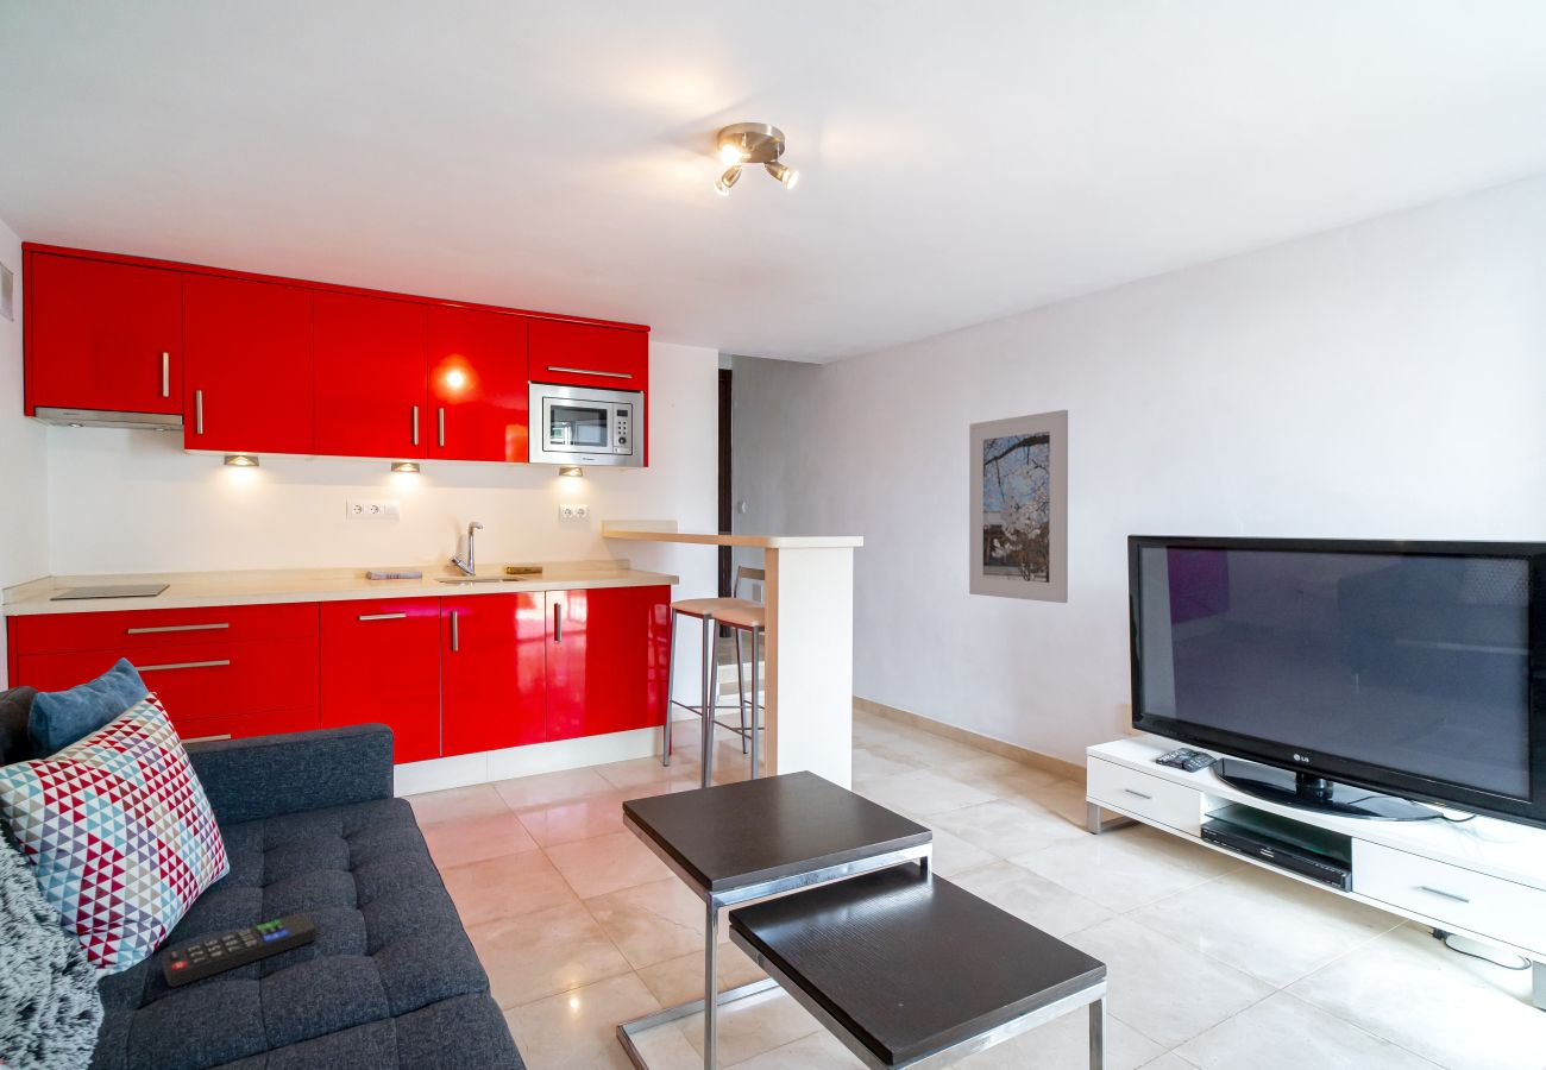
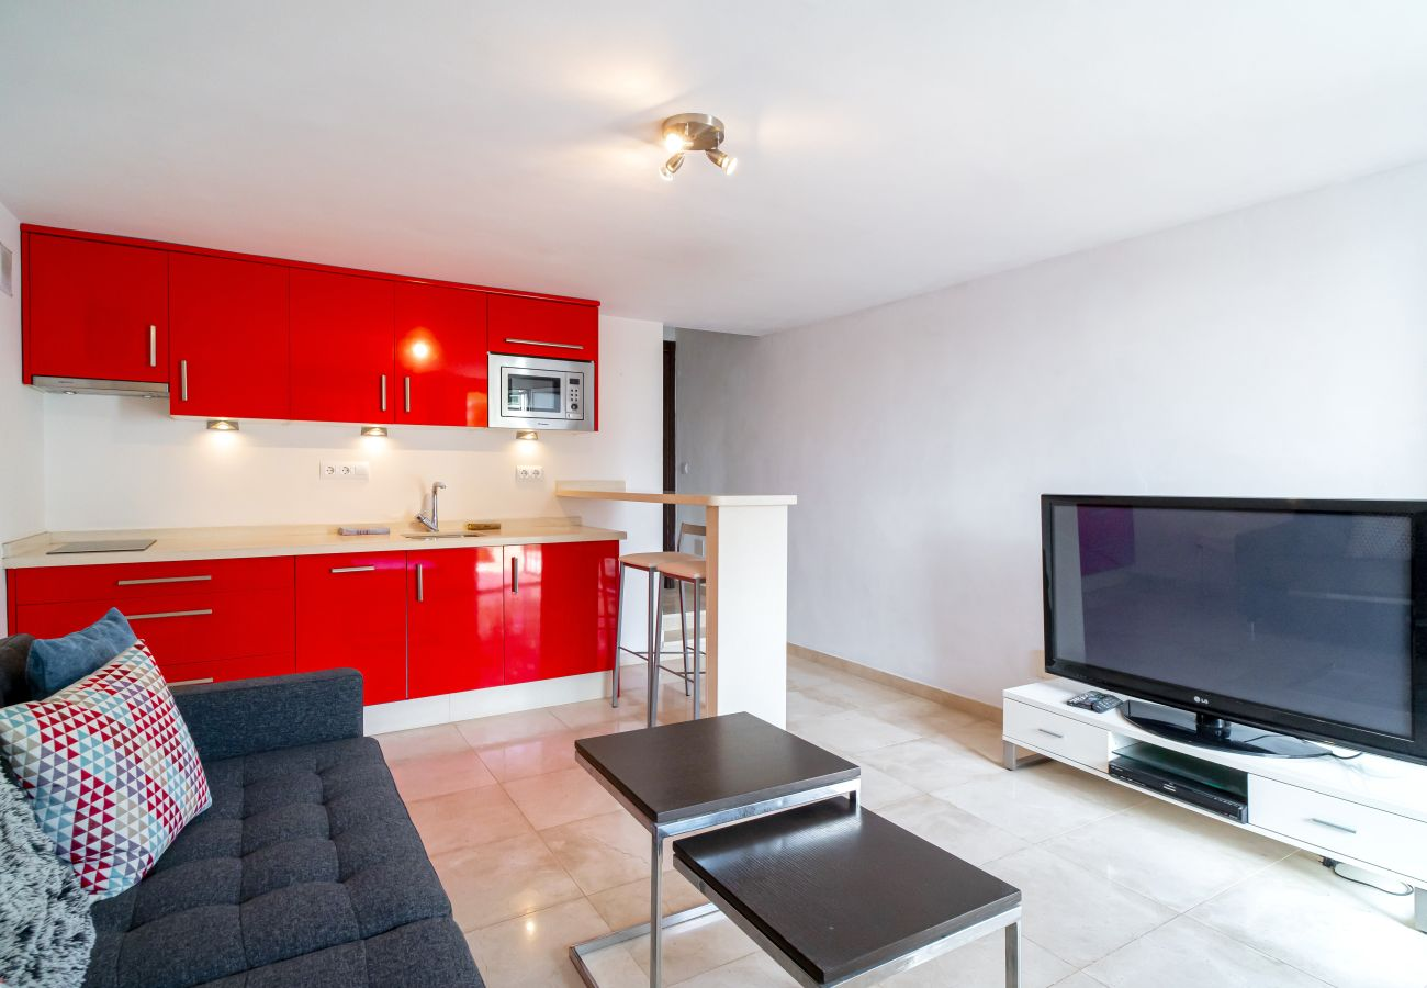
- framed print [968,409,1069,604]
- remote control [162,912,316,988]
